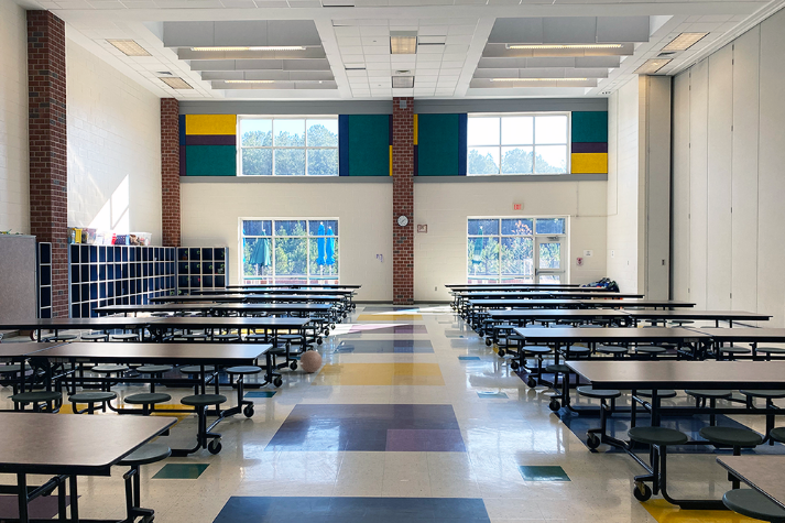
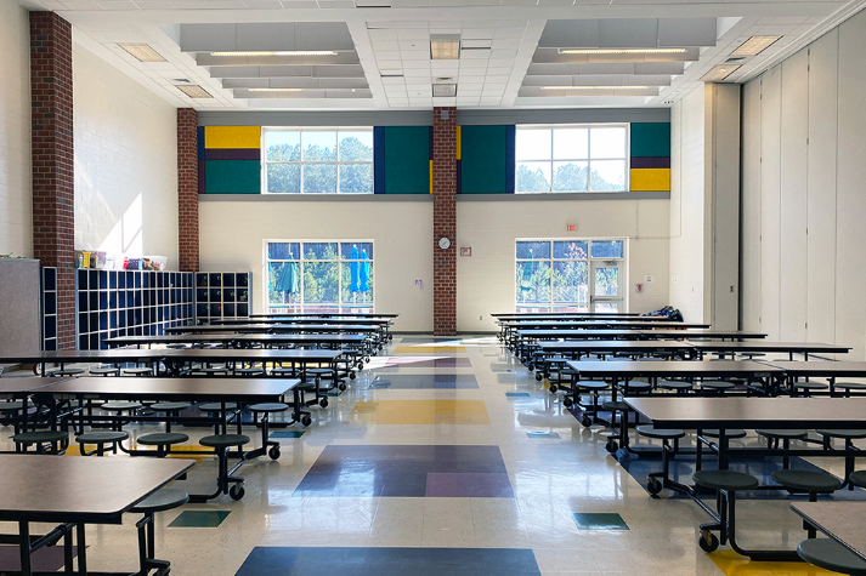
- ball [299,349,323,373]
